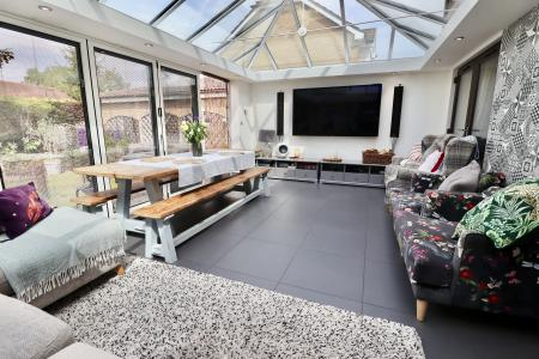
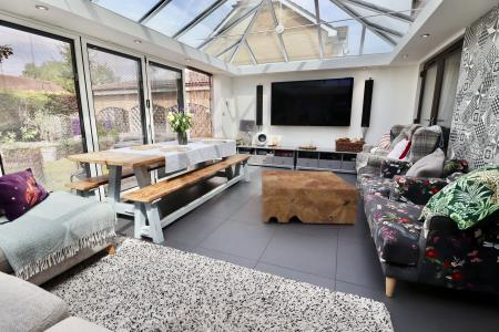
+ coffee table [261,169,359,225]
